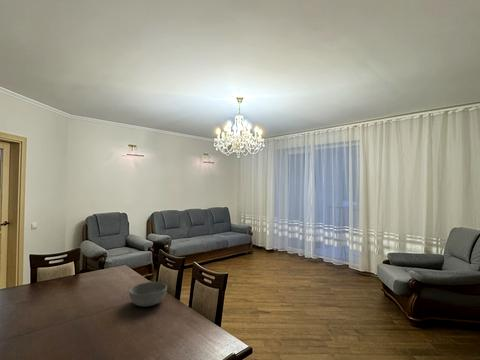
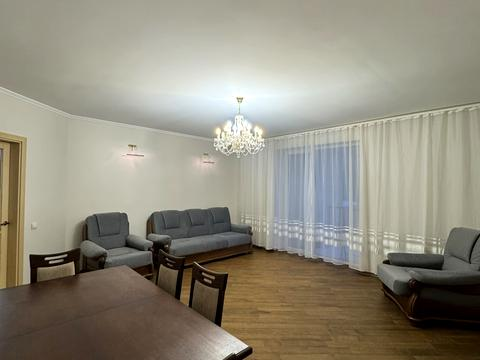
- bowl [128,281,168,307]
